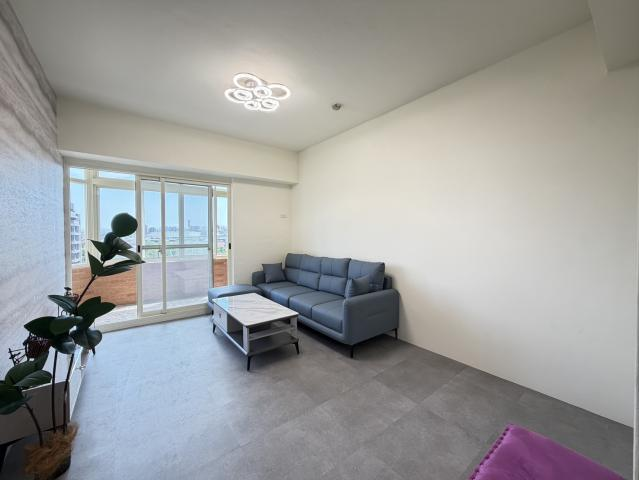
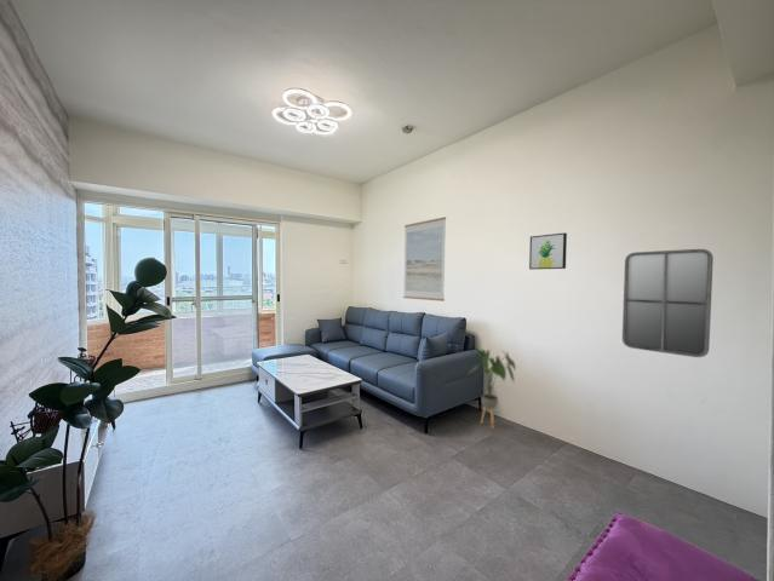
+ wall art [402,215,447,303]
+ home mirror [621,248,715,358]
+ house plant [466,349,517,430]
+ wall art [528,231,568,271]
